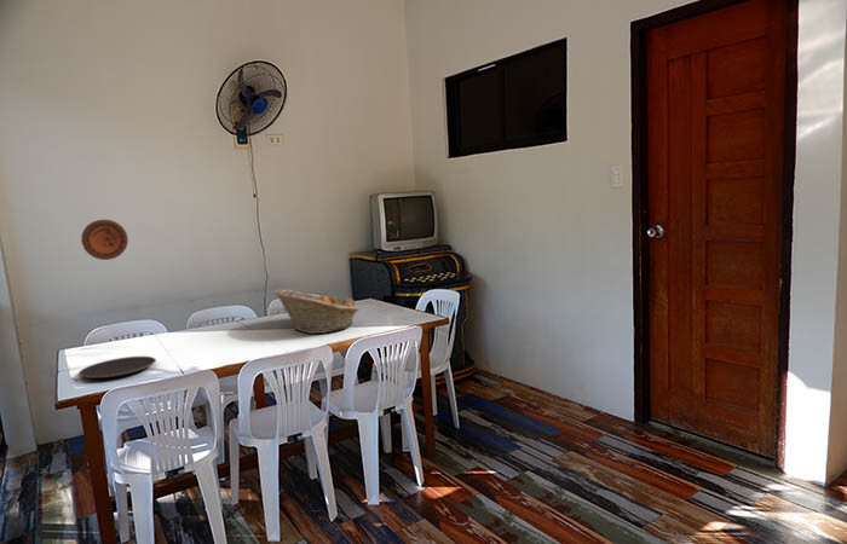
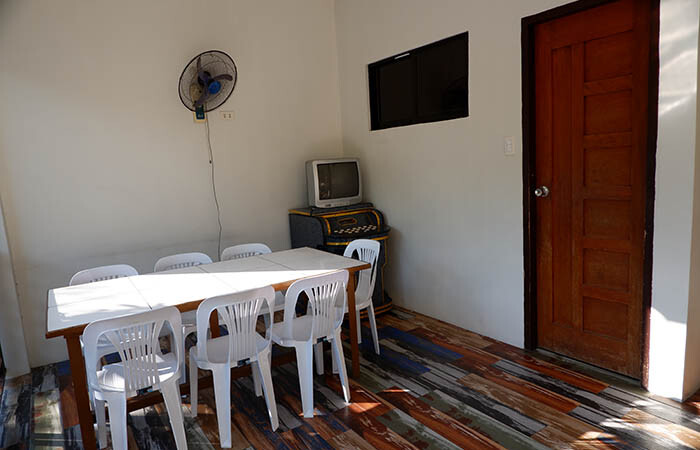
- decorative plate [80,219,129,261]
- fruit basket [273,288,361,335]
- plate [77,355,157,380]
